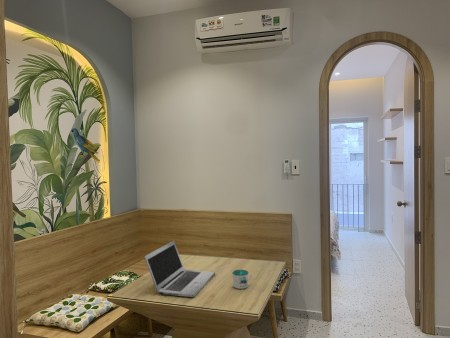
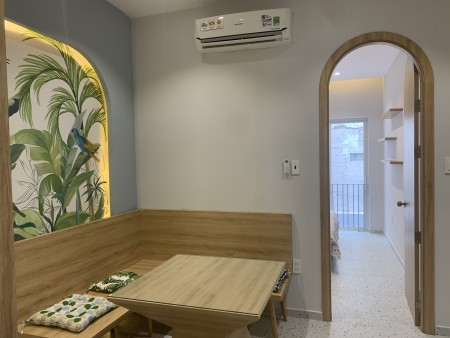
- mug [231,269,253,290]
- laptop [143,240,216,298]
